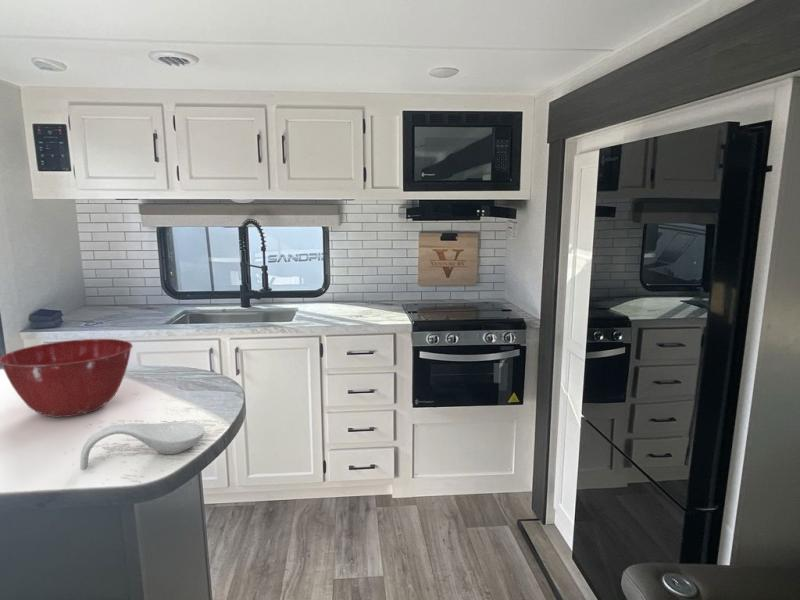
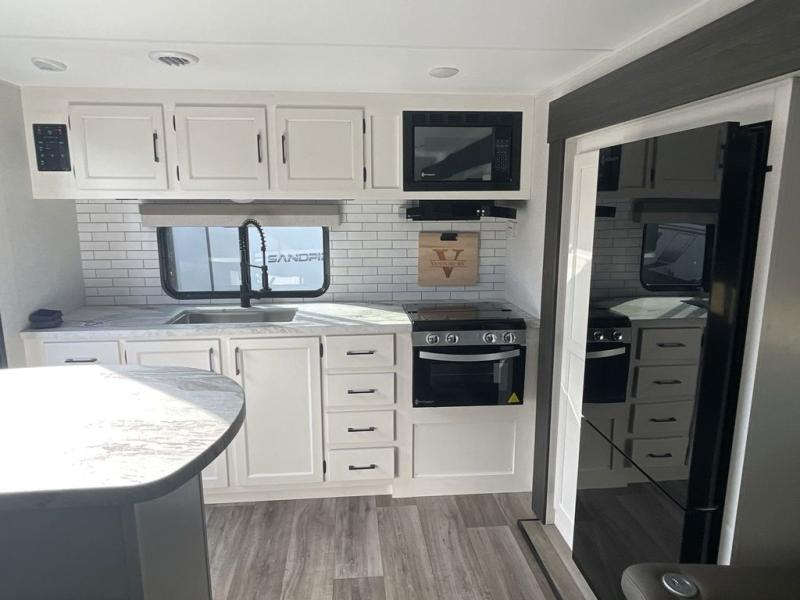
- spoon rest [79,421,206,471]
- mixing bowl [0,338,134,418]
